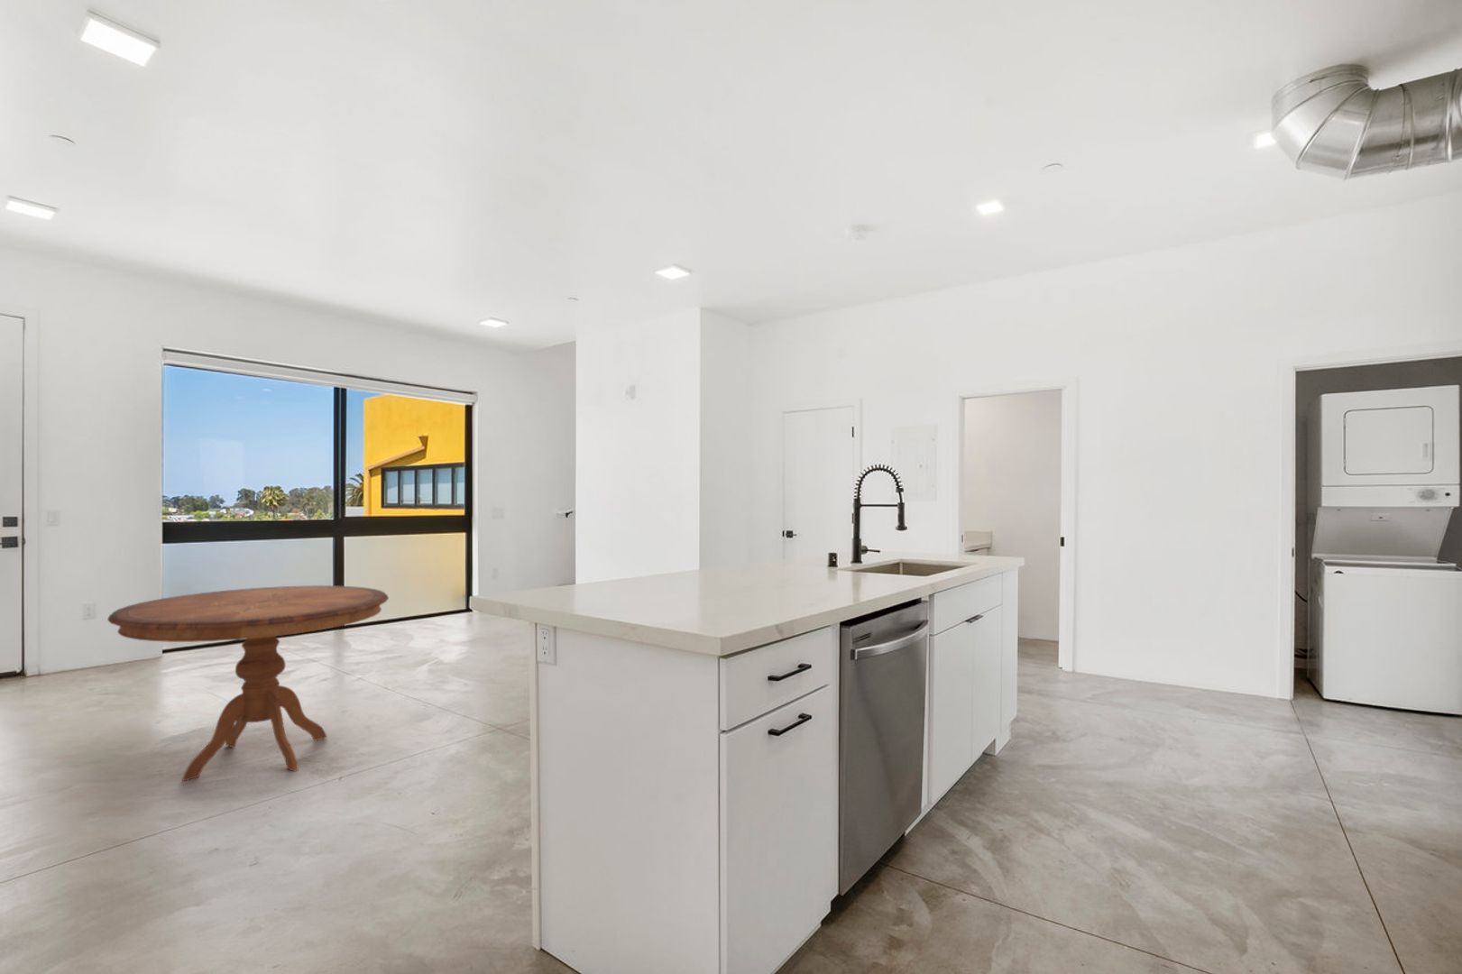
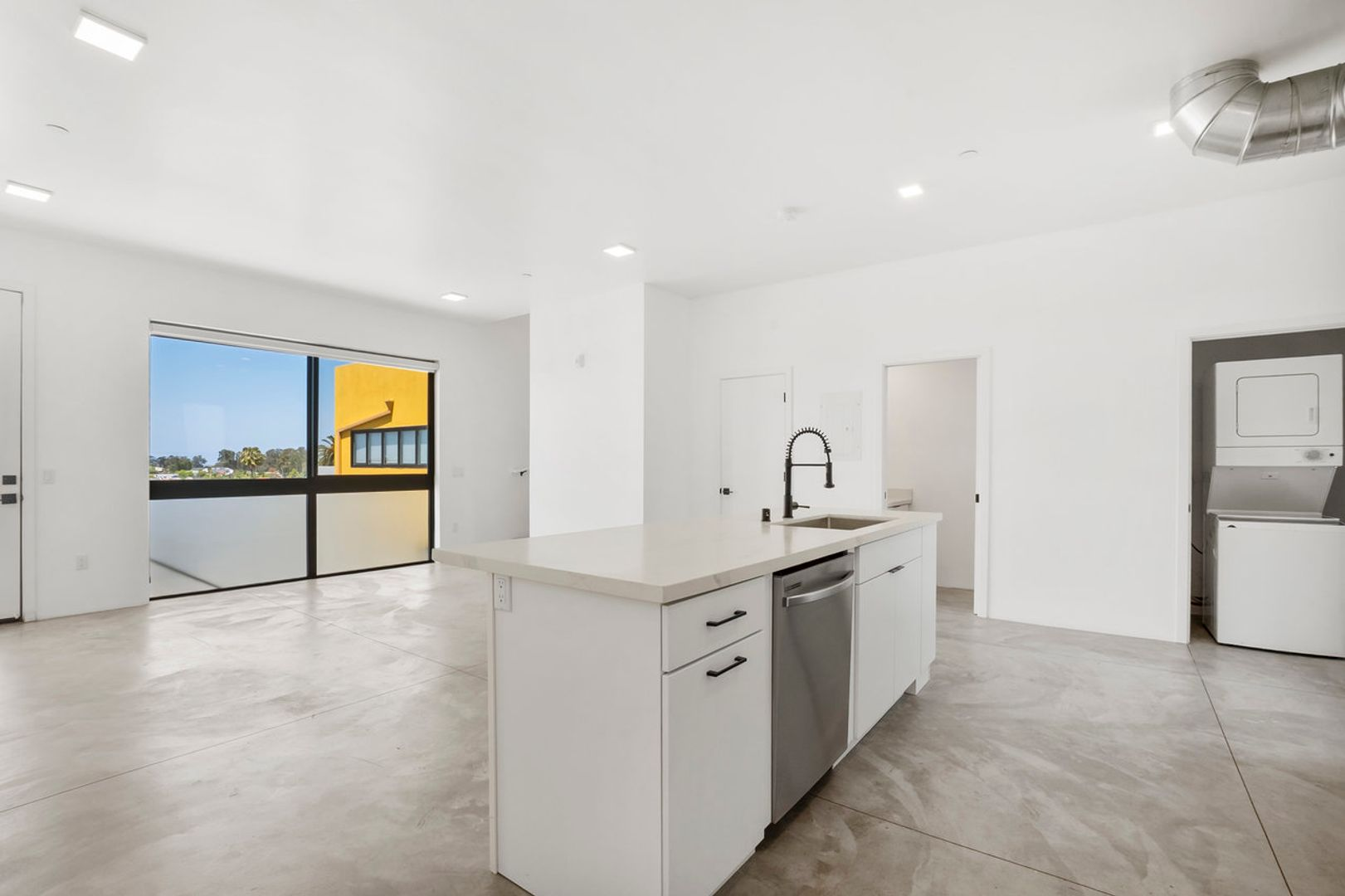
- round table [107,585,389,782]
